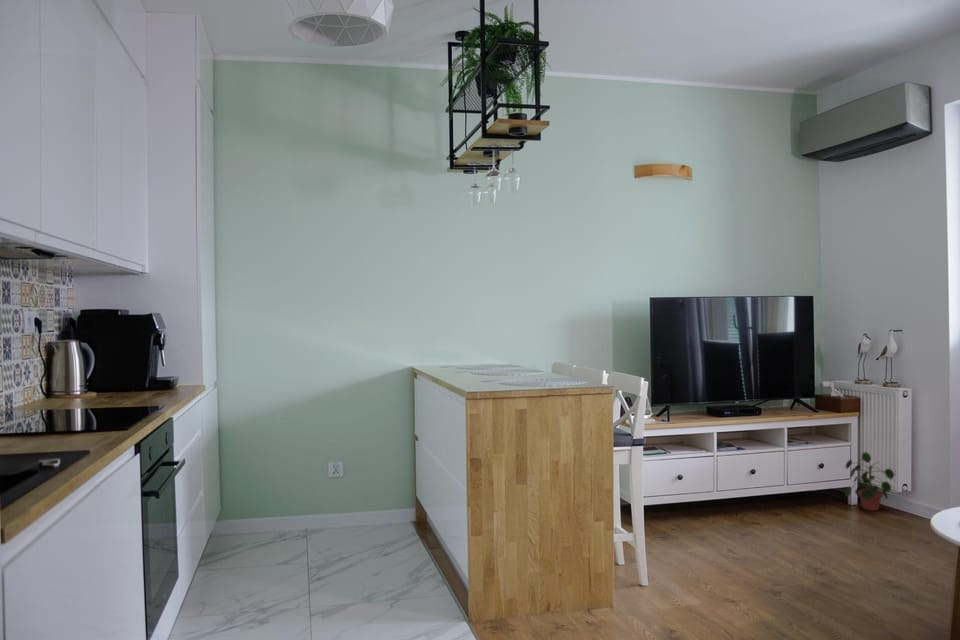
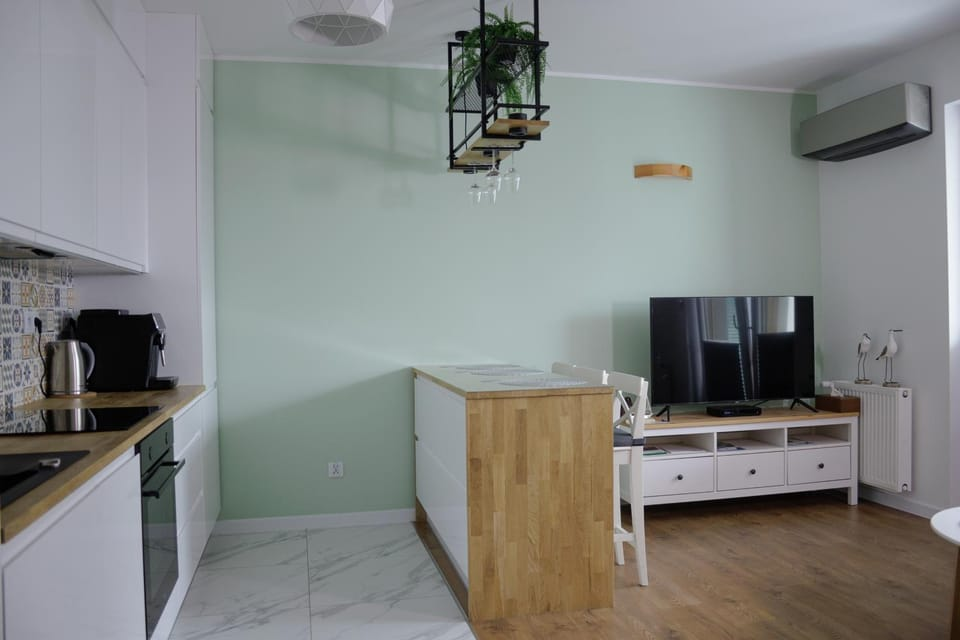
- potted plant [844,451,895,512]
